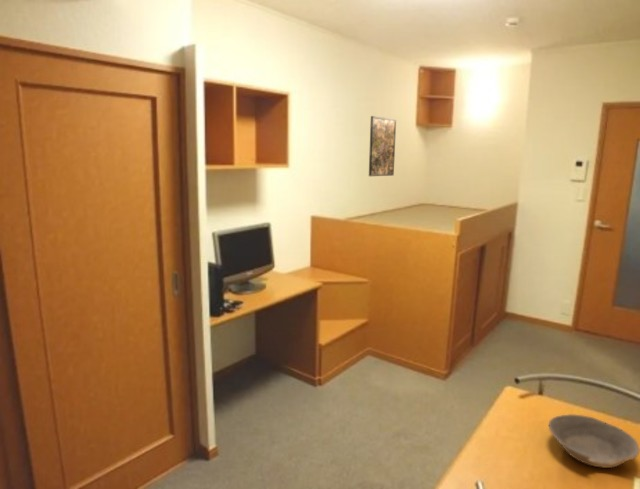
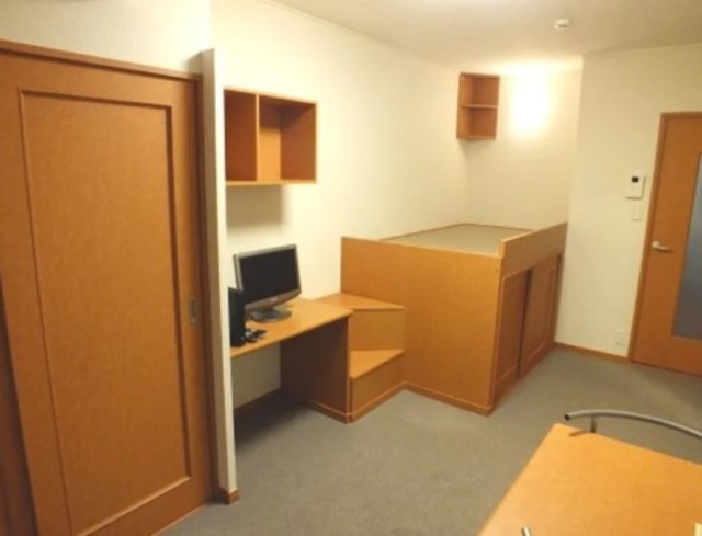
- bowl [548,413,640,469]
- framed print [368,115,397,177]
